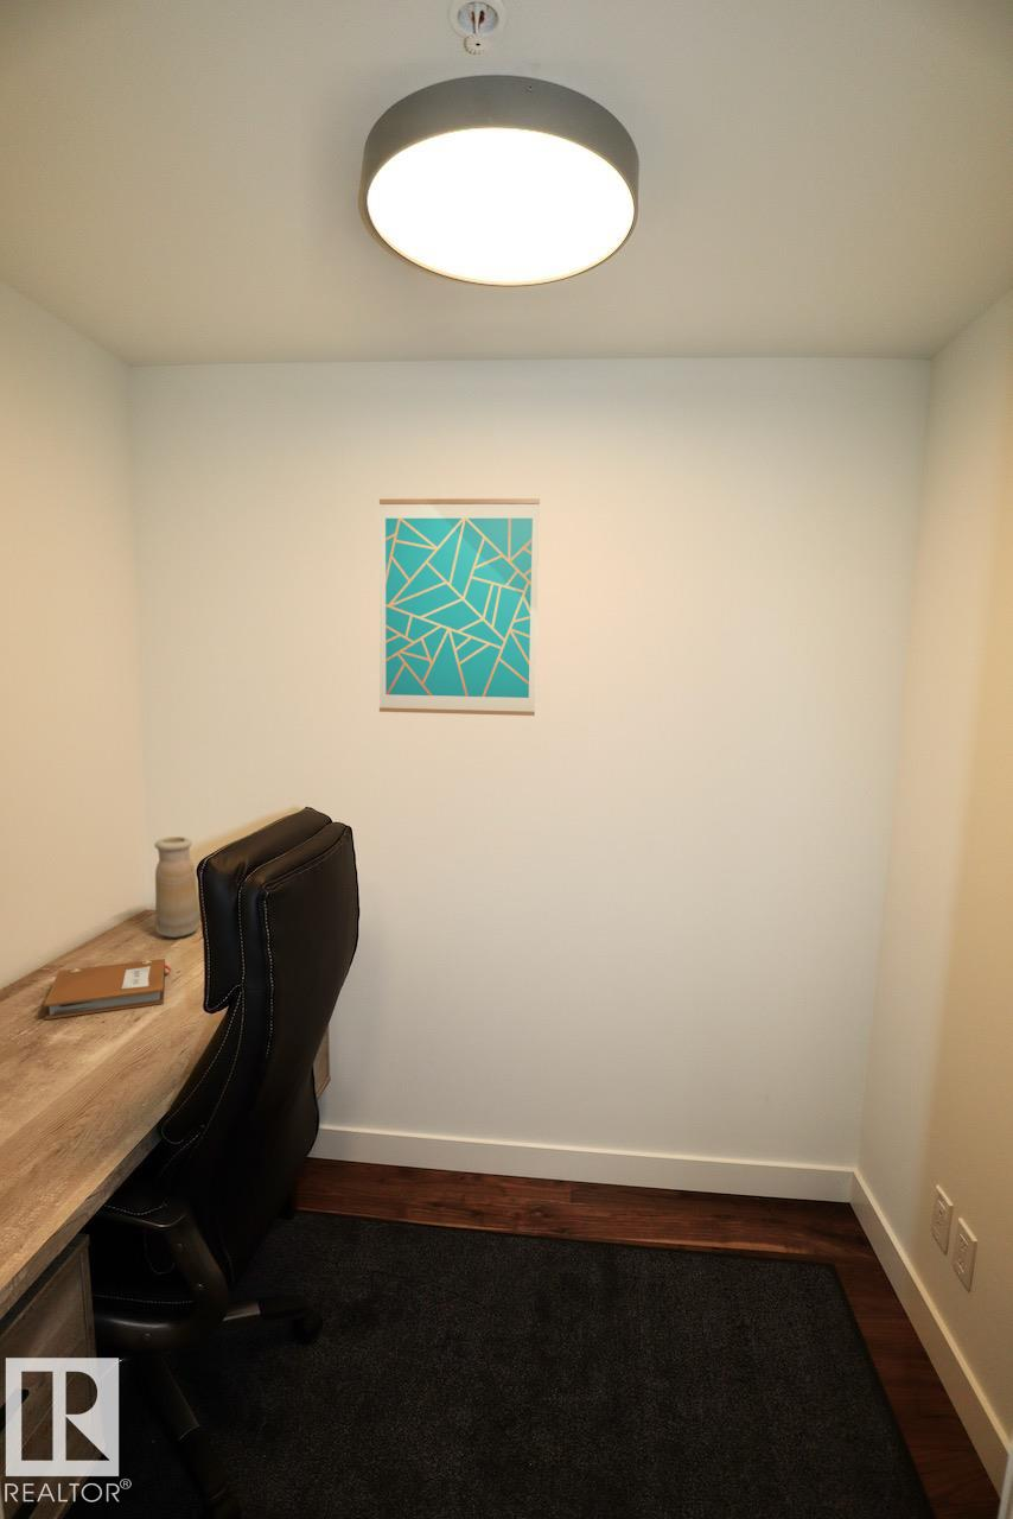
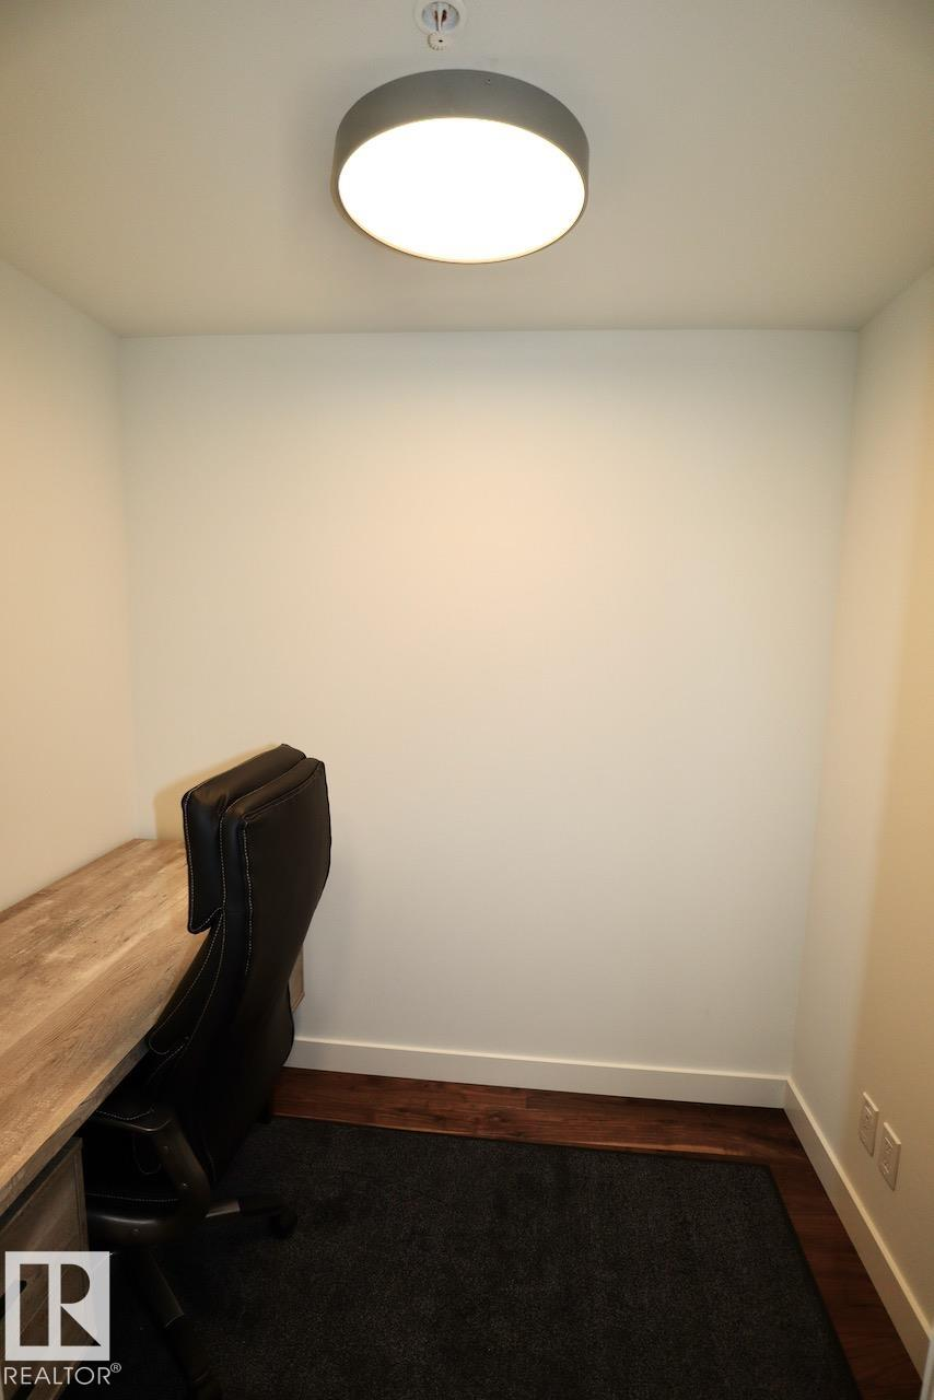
- vase [153,835,202,939]
- notebook [43,958,172,1021]
- wall art [378,497,541,717]
